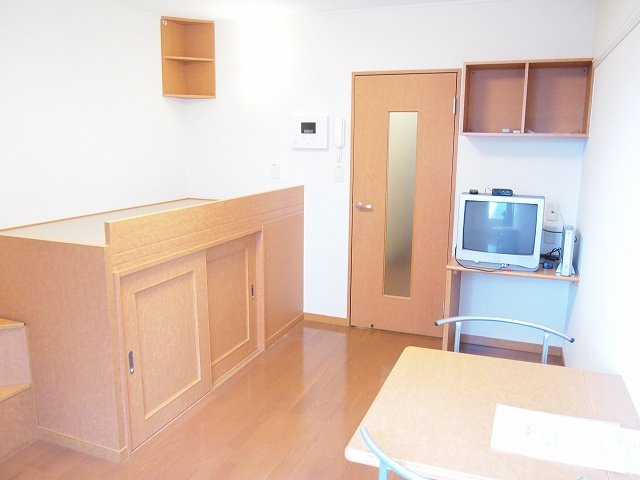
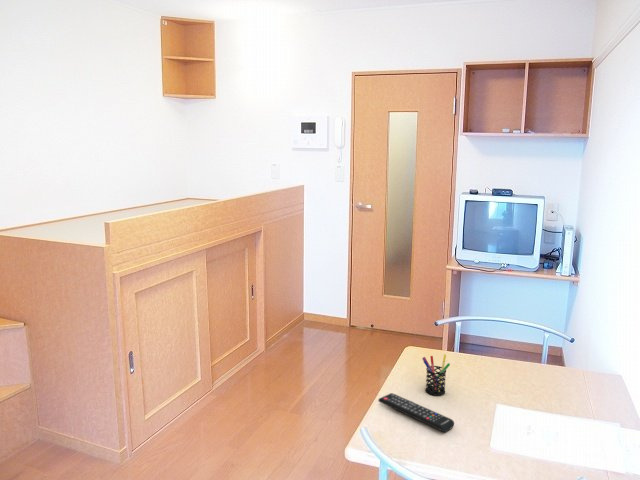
+ remote control [377,392,455,433]
+ pen holder [421,354,451,397]
